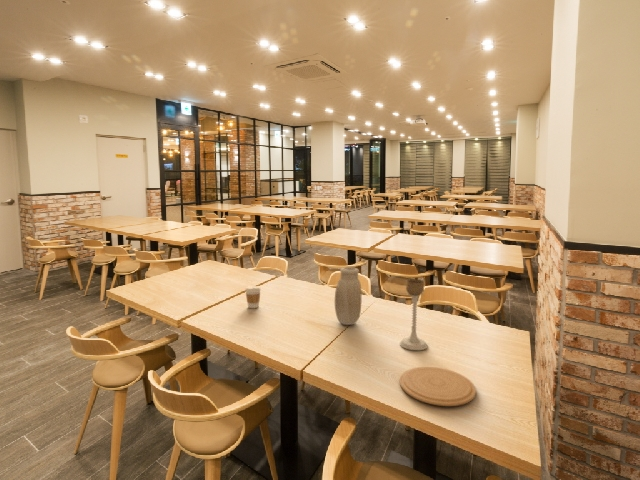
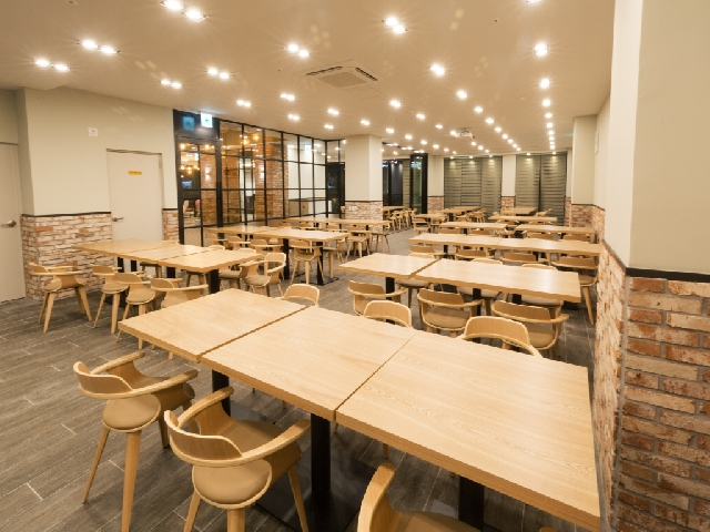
- vase [334,266,363,326]
- plate [399,366,477,407]
- coffee cup [244,285,262,309]
- candle holder [399,278,428,351]
